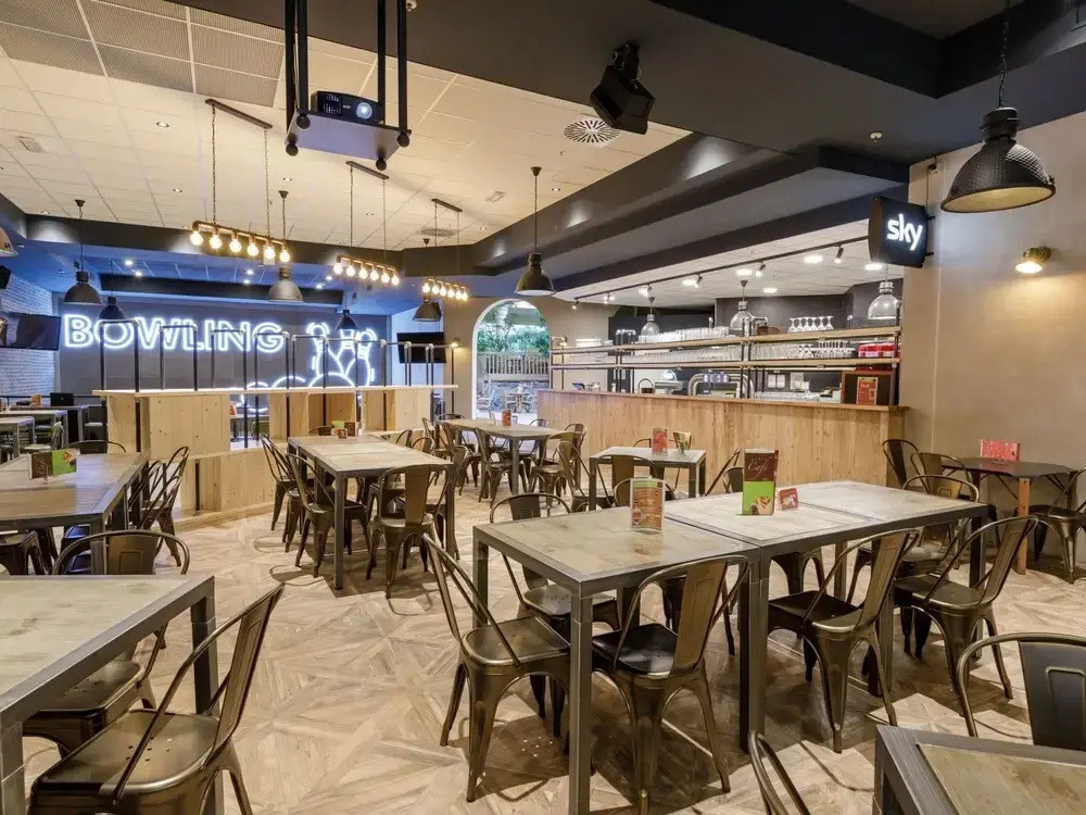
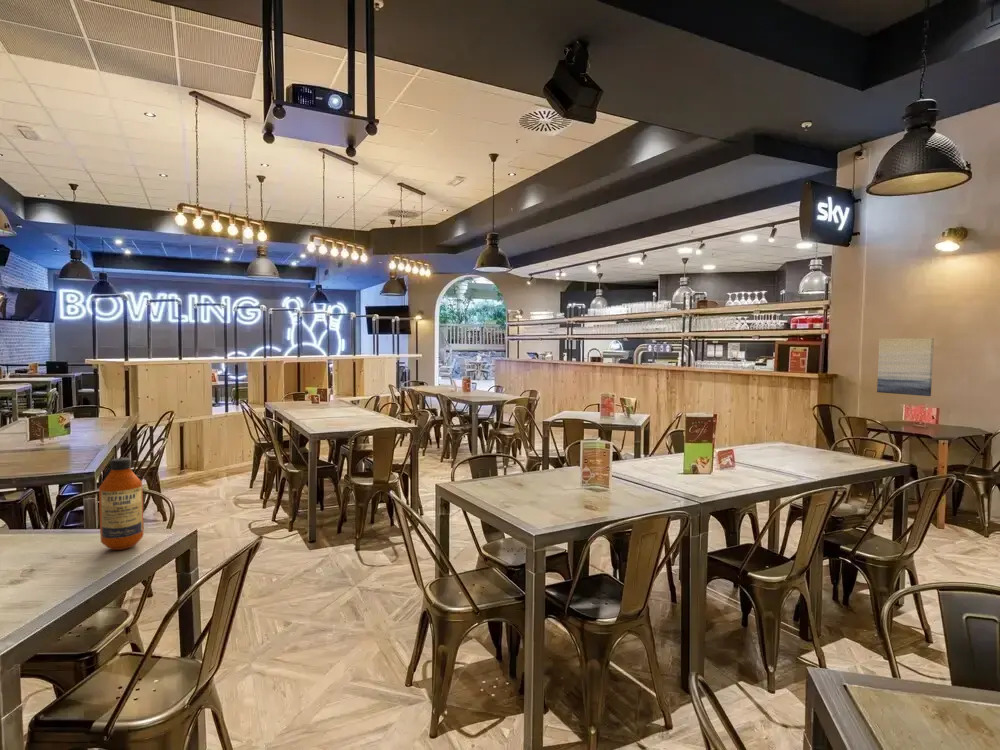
+ bottle [98,457,144,551]
+ wall art [876,337,935,397]
